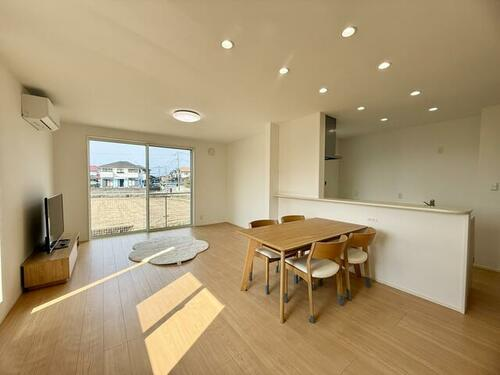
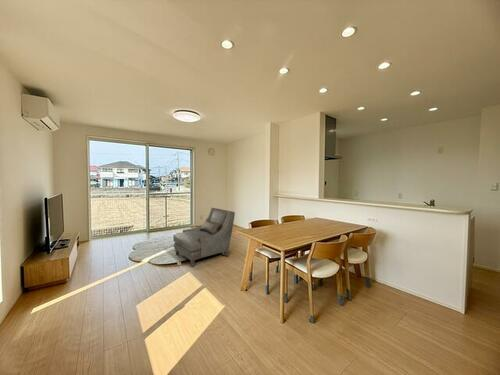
+ armchair [172,207,236,268]
